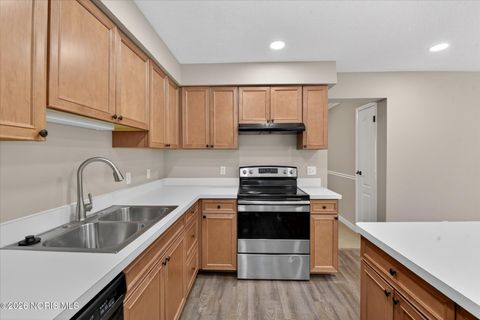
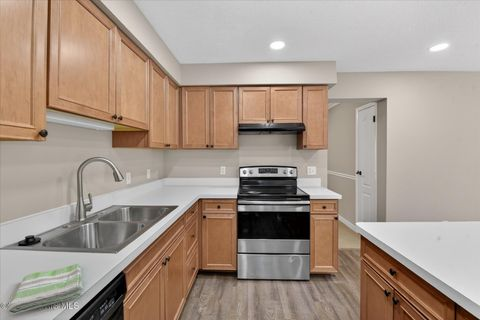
+ dish towel [6,263,84,315]
